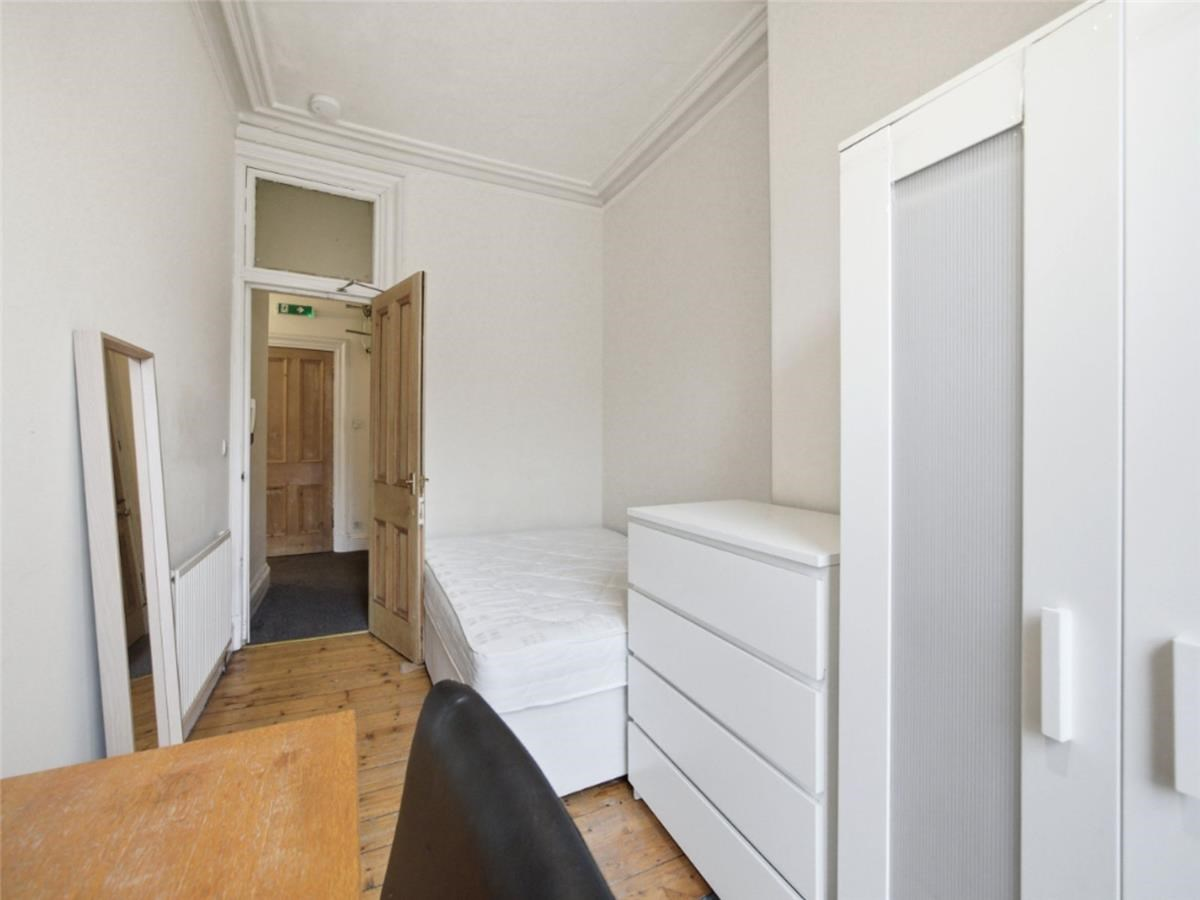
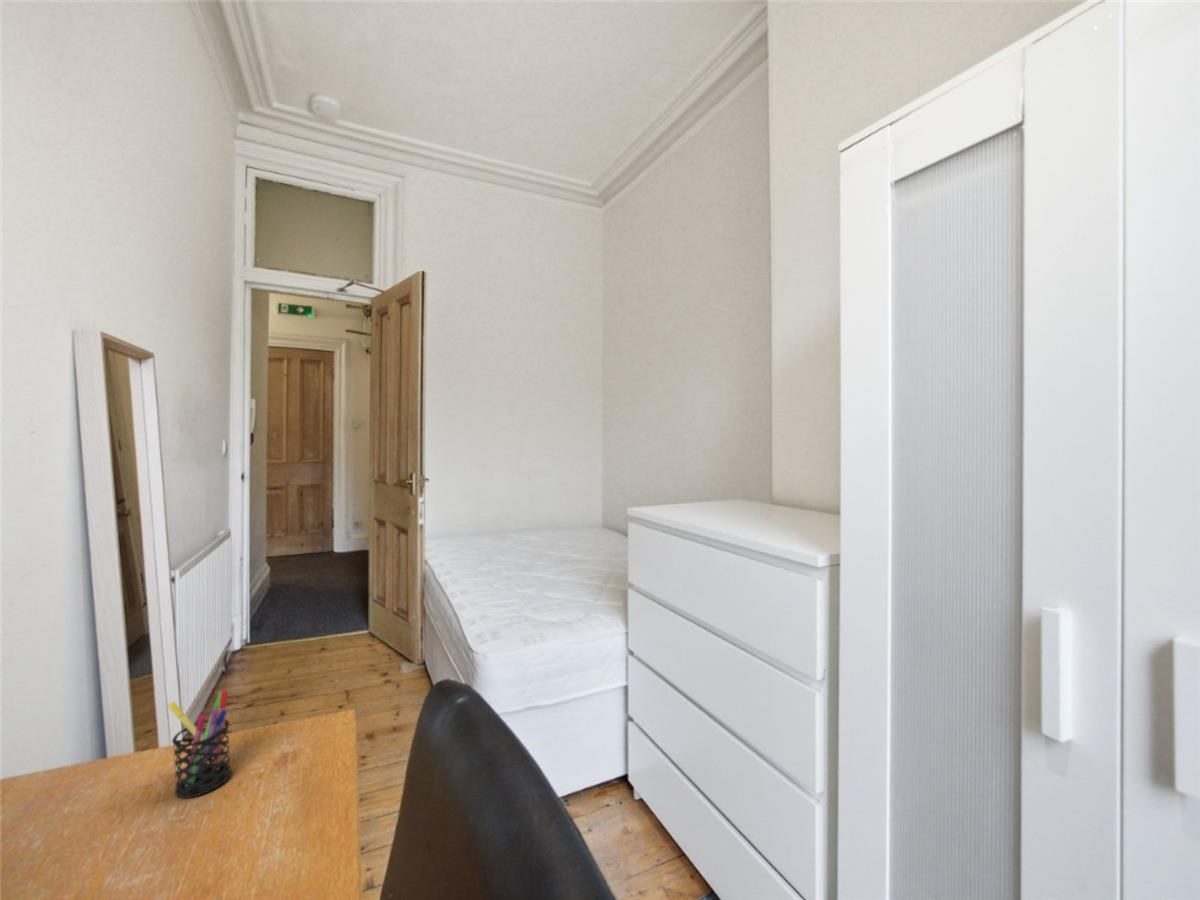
+ pen holder [167,689,233,799]
